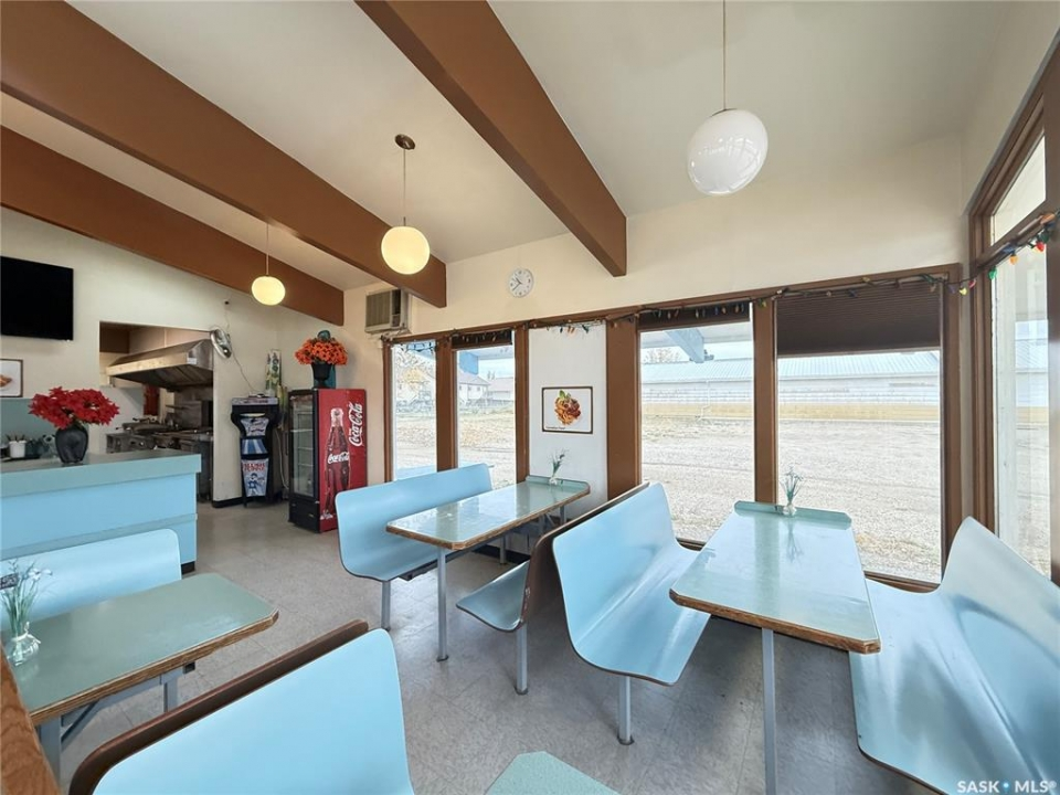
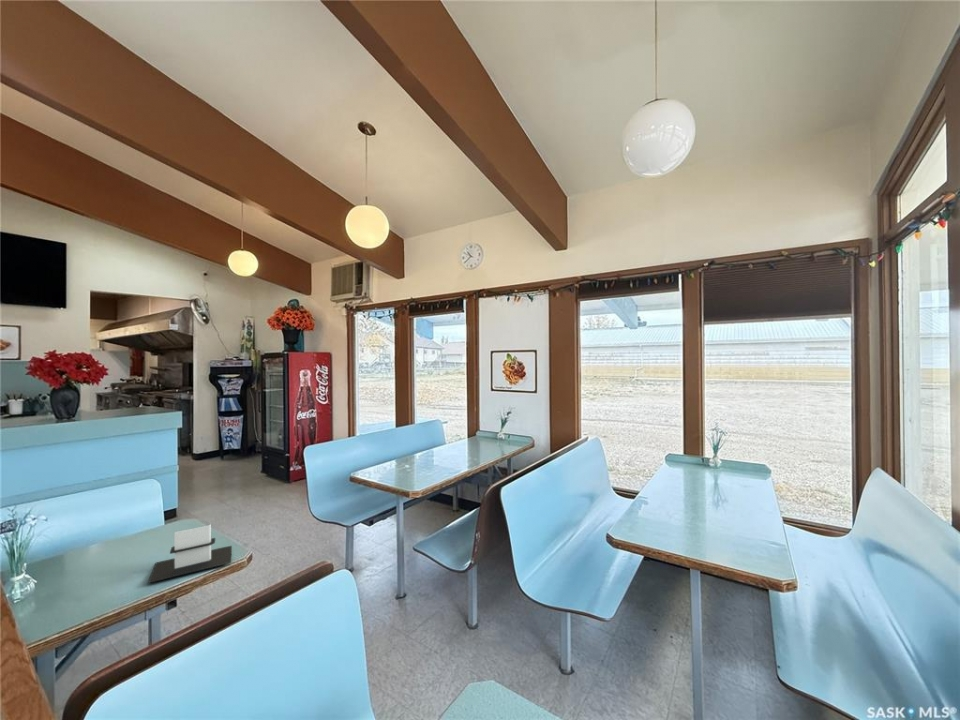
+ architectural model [147,524,233,584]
